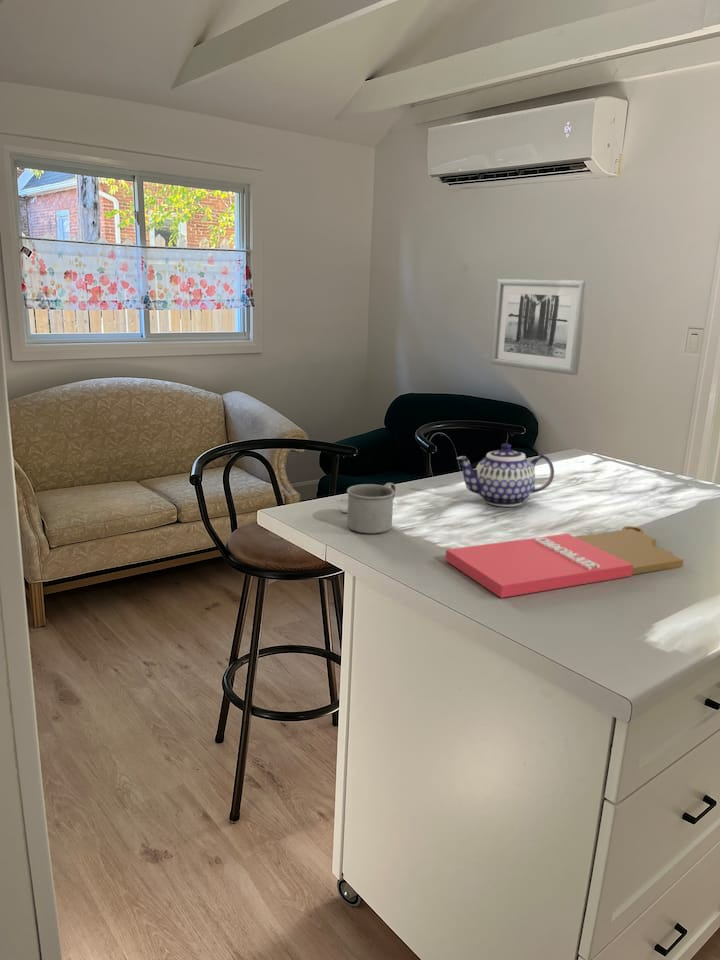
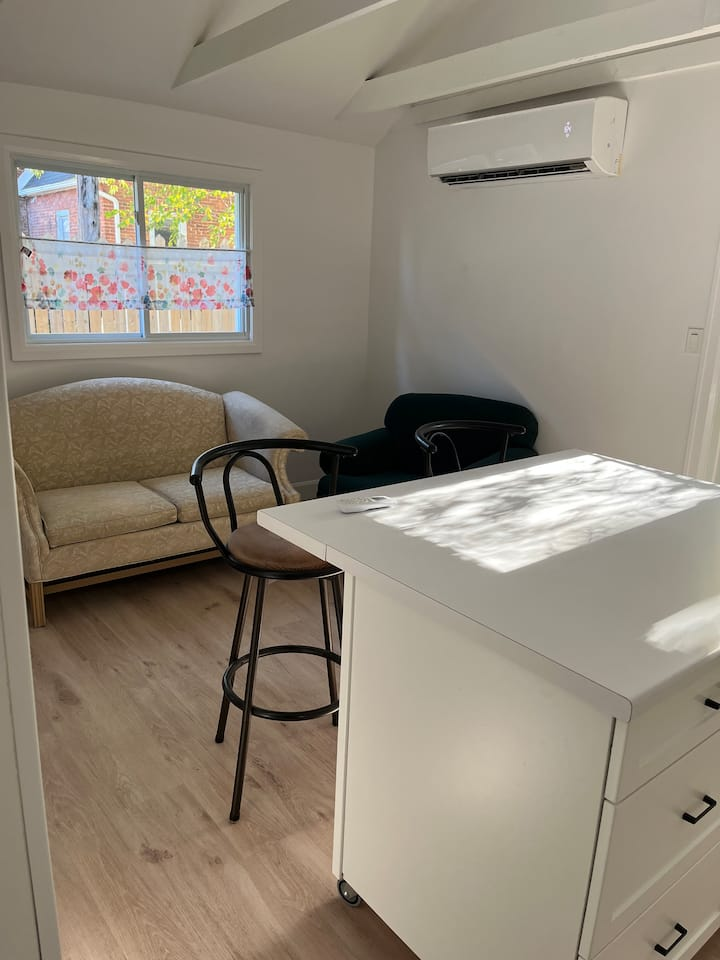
- wall art [490,278,589,376]
- cutting board [445,525,685,599]
- teapot [456,442,555,508]
- mug [346,482,397,535]
